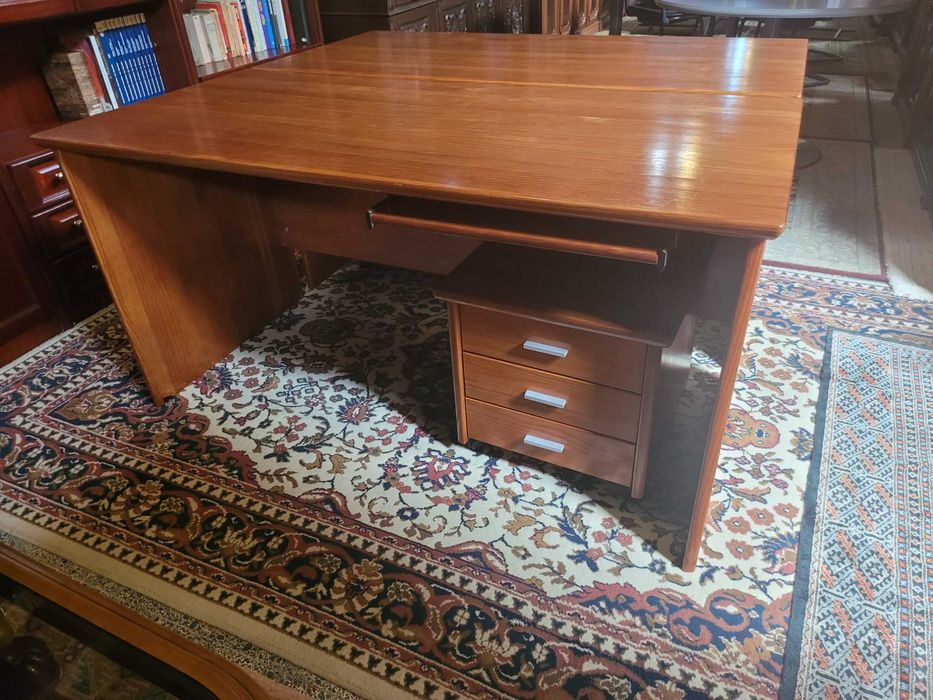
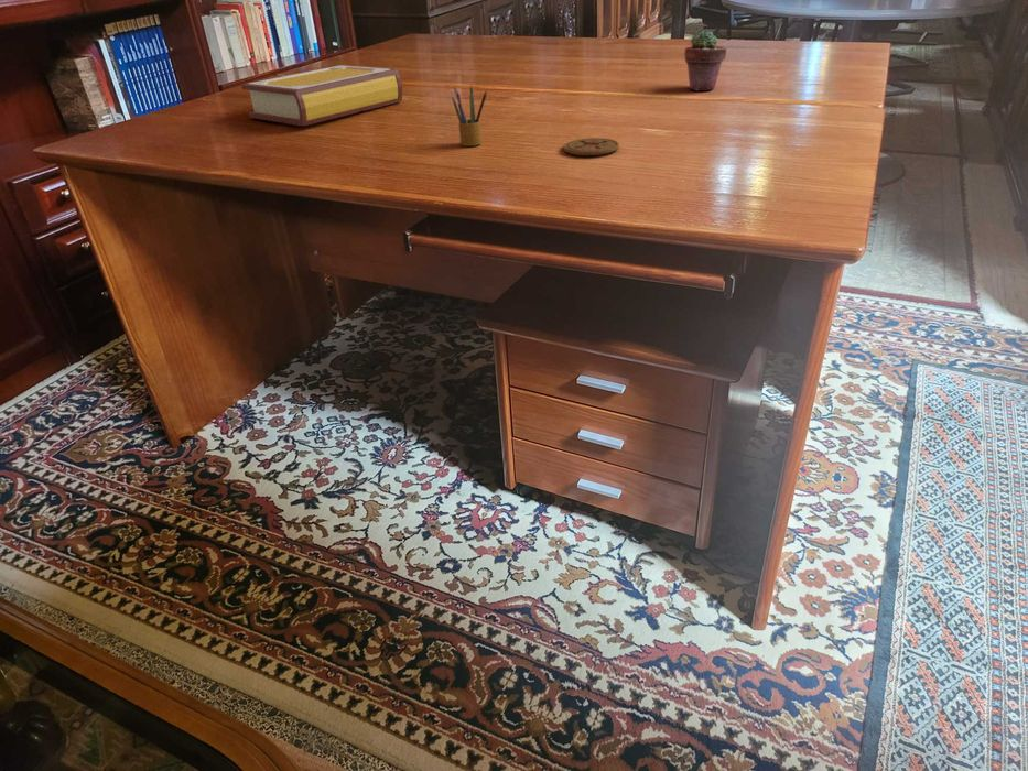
+ coaster [562,137,620,156]
+ book [240,64,403,127]
+ potted succulent [683,29,728,91]
+ pencil box [451,84,488,148]
